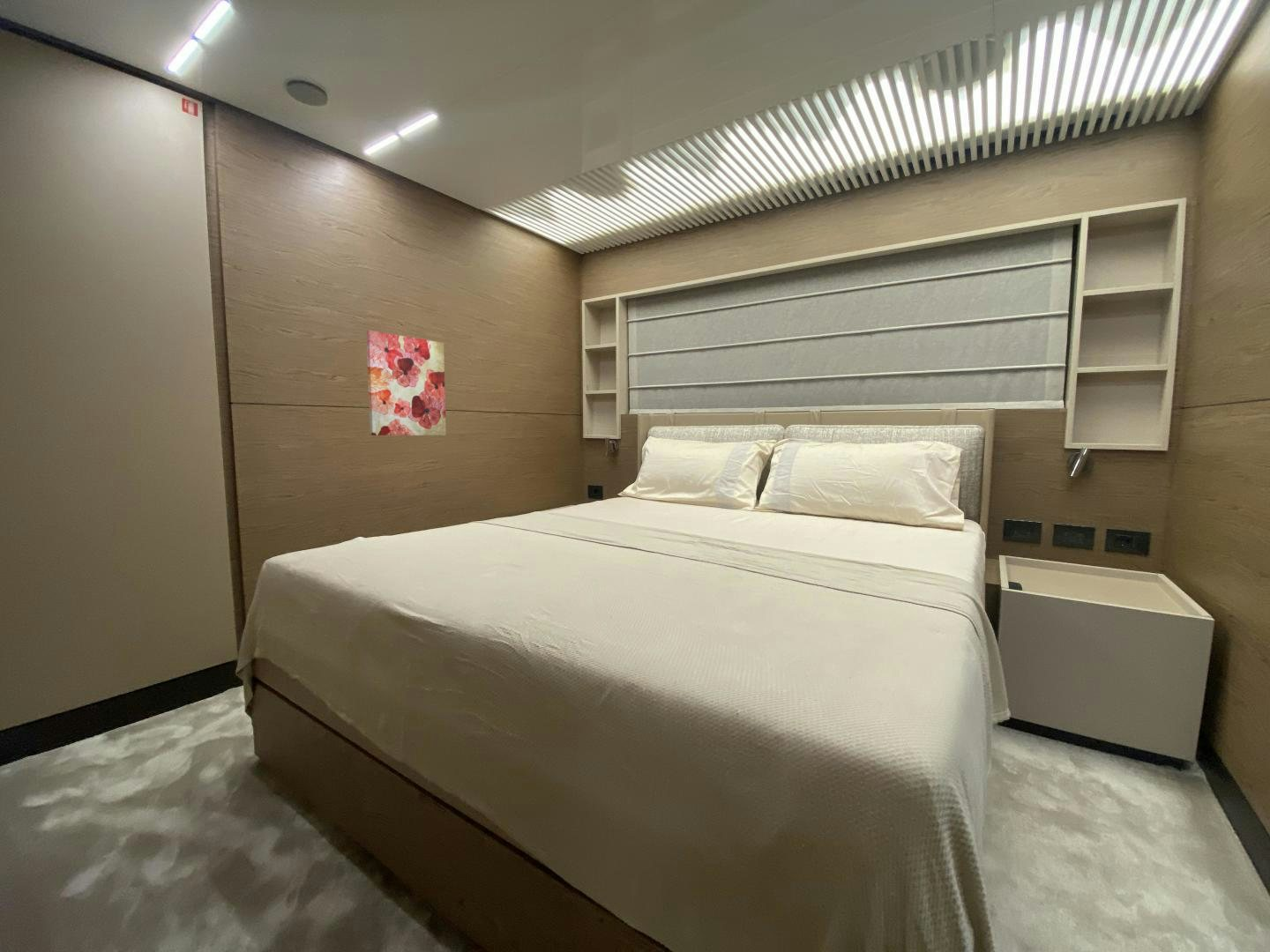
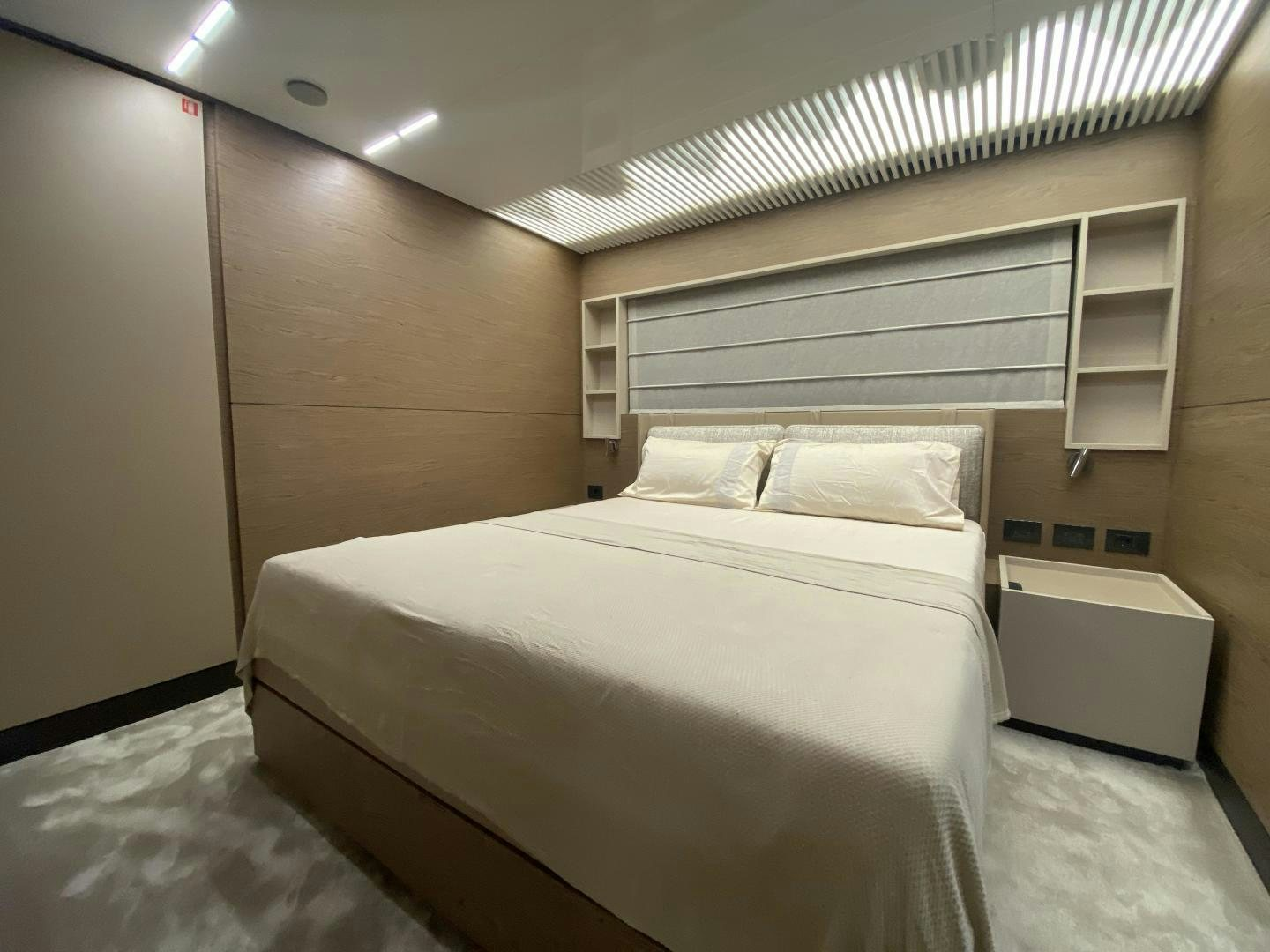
- wall art [365,330,447,436]
